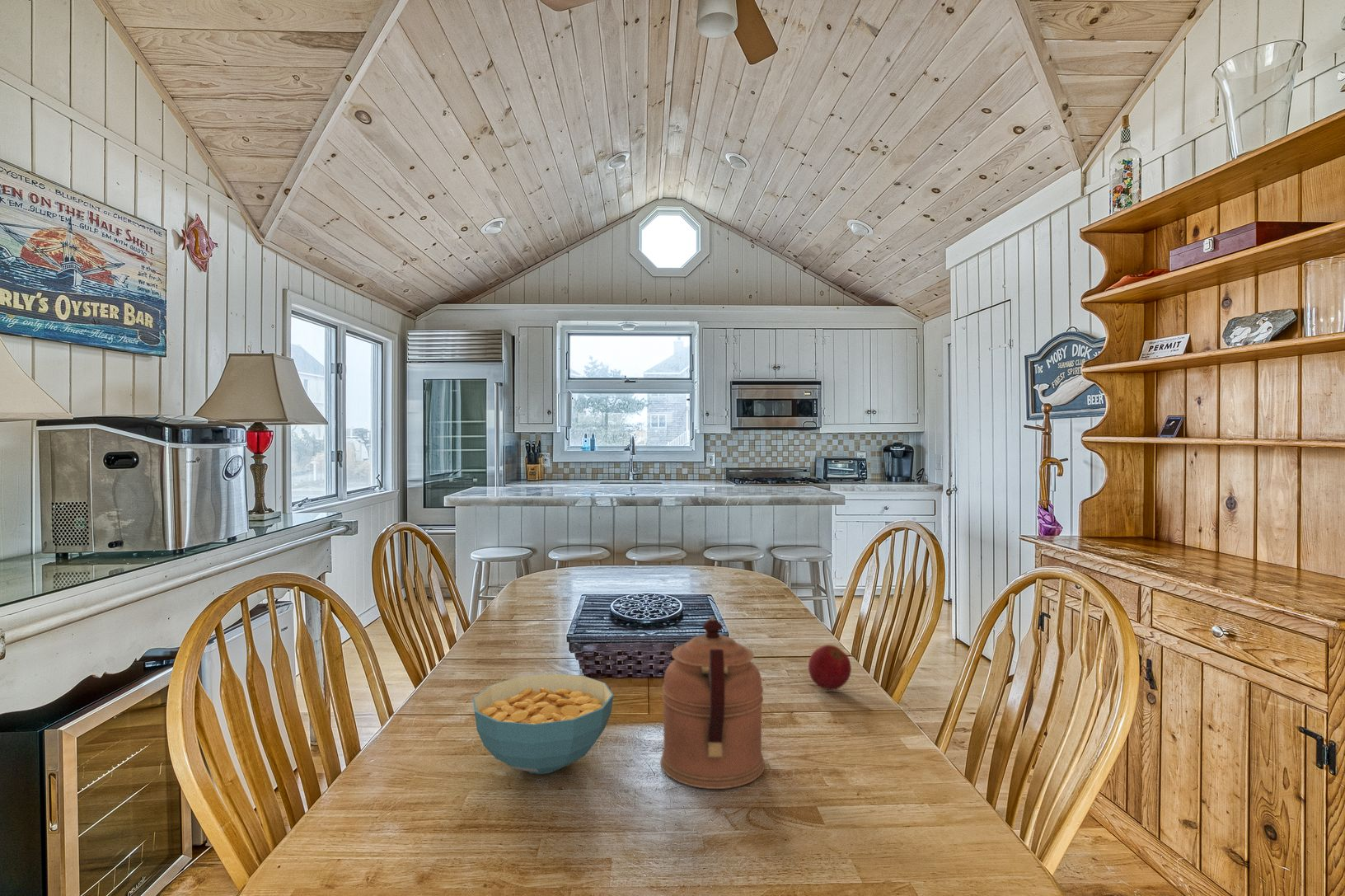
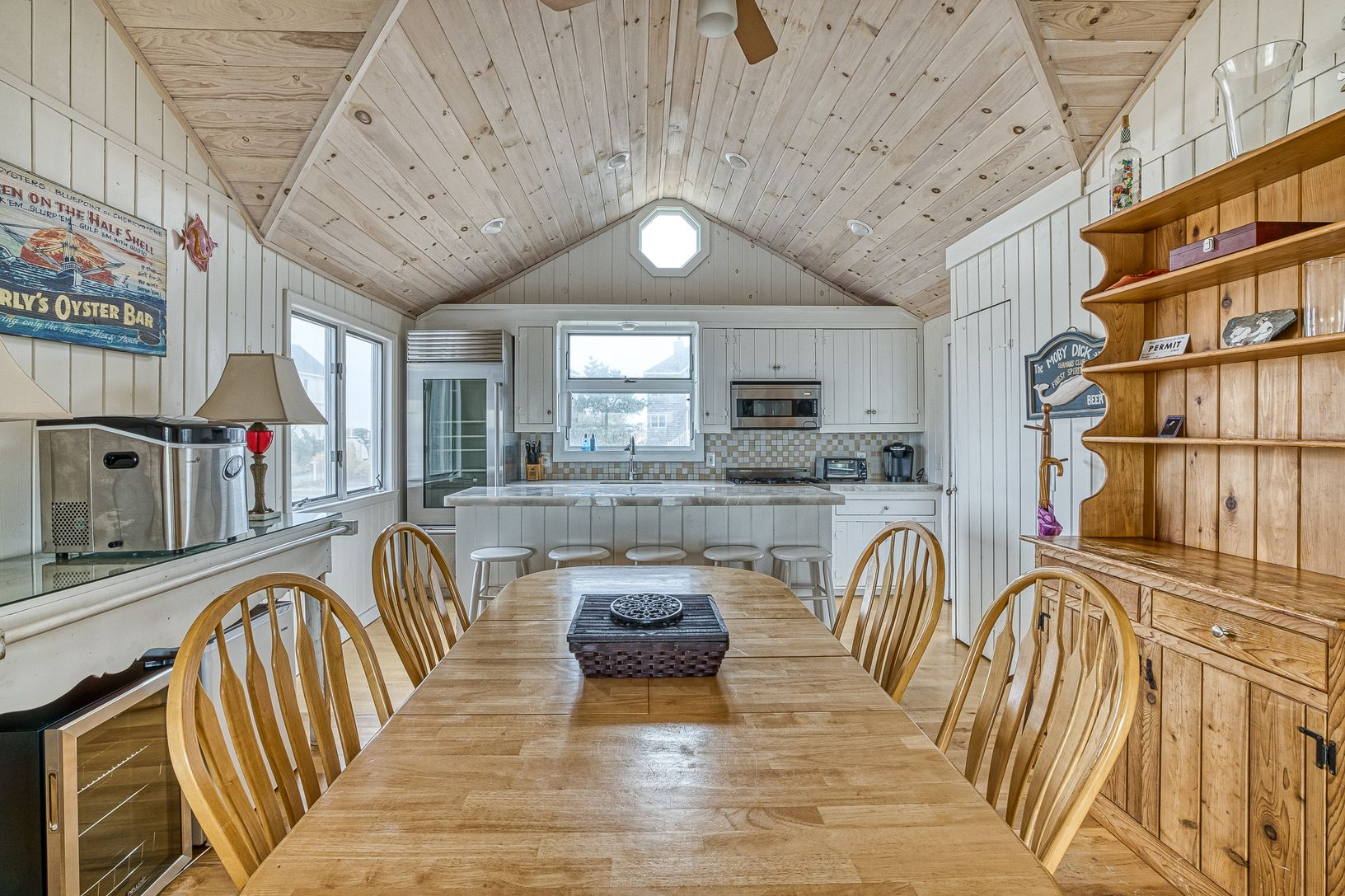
- coffeepot [659,617,766,790]
- cereal bowl [472,673,614,775]
- apple [808,644,852,691]
